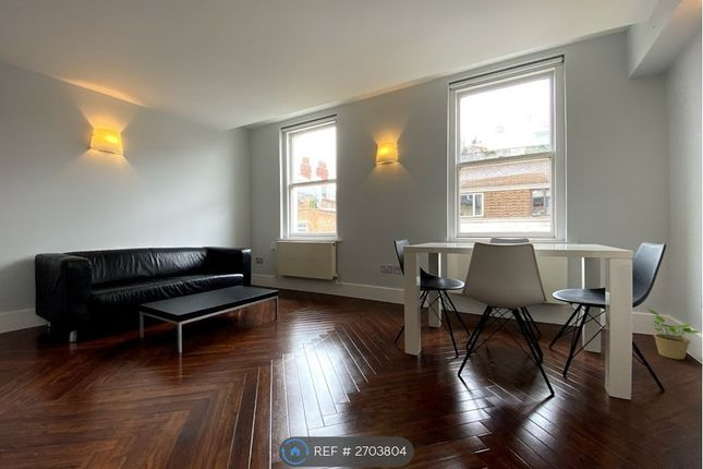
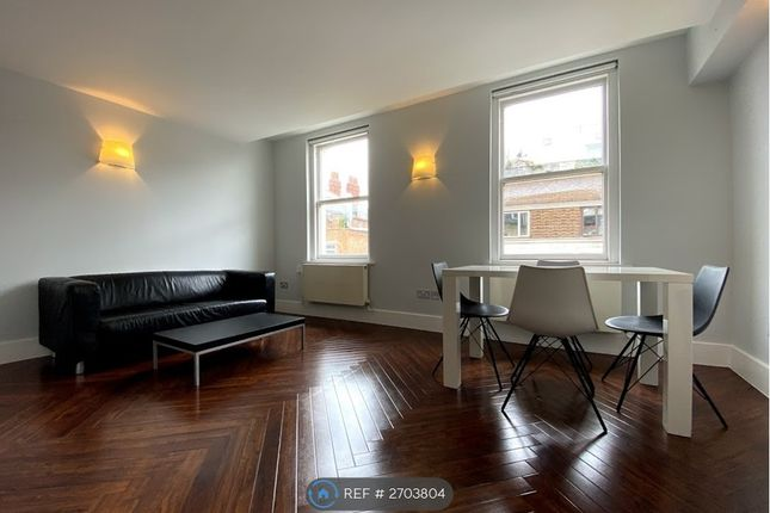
- potted plant [645,308,701,360]
